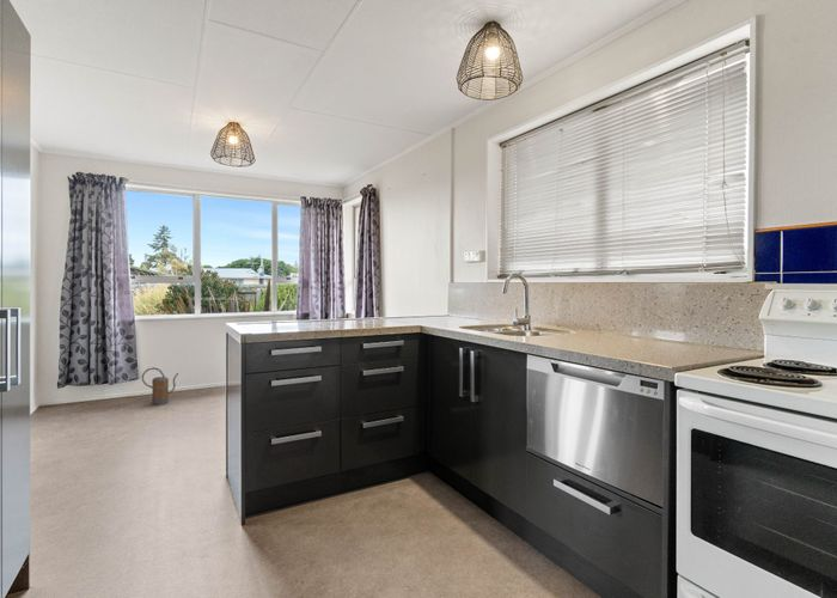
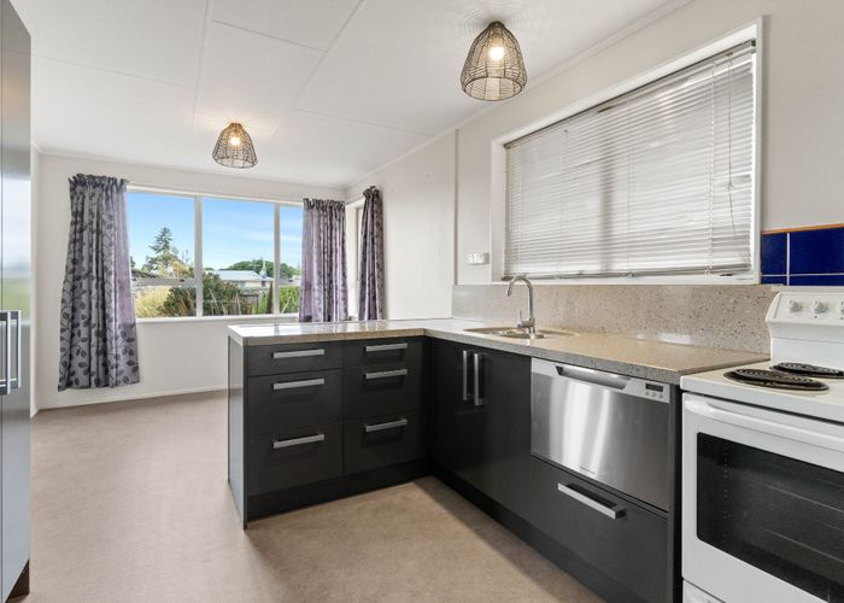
- watering can [141,366,179,405]
